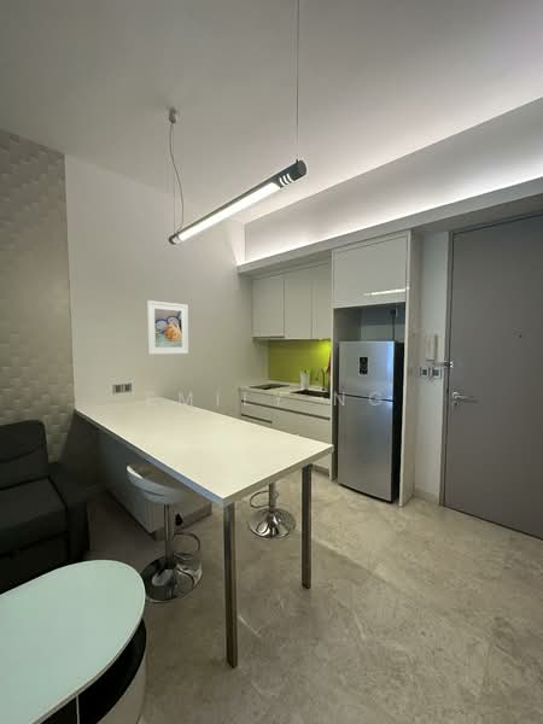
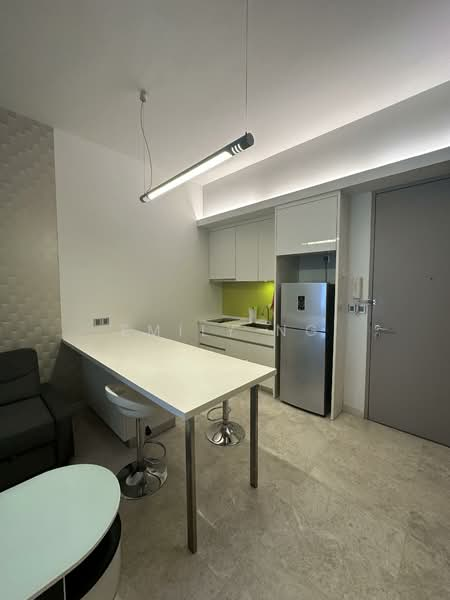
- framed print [146,299,189,356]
